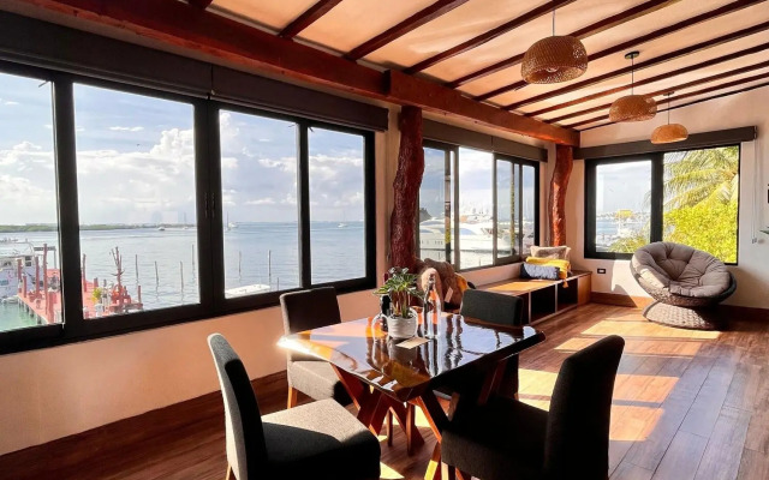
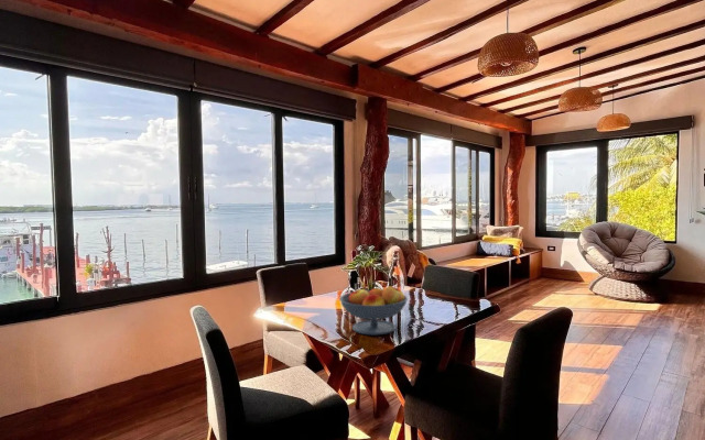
+ fruit bowl [338,285,409,336]
